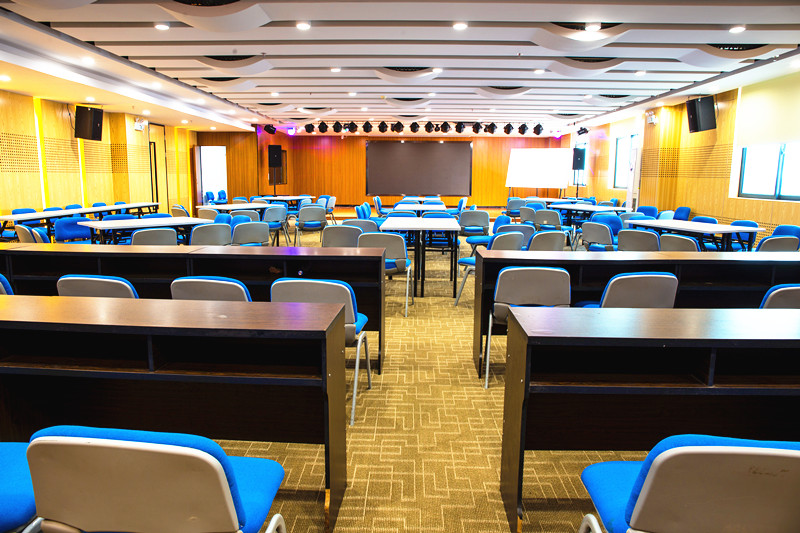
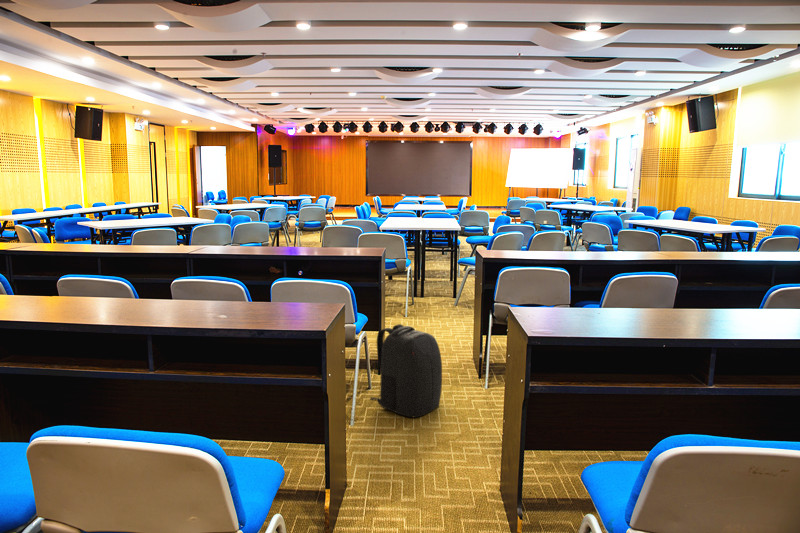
+ backpack [370,323,443,418]
